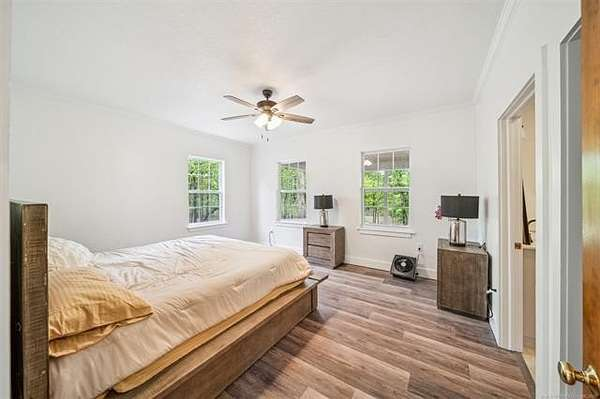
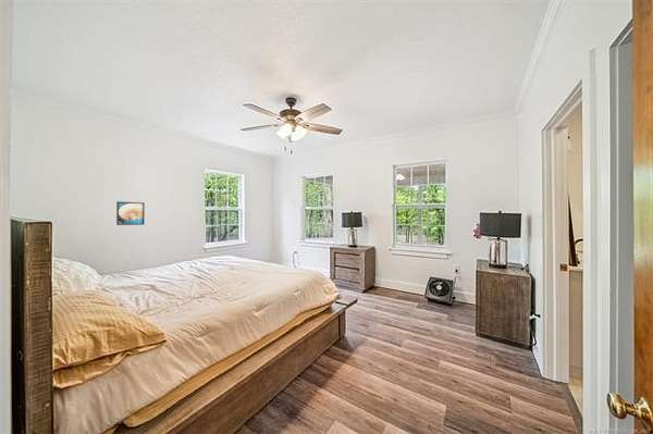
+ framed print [115,200,146,226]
